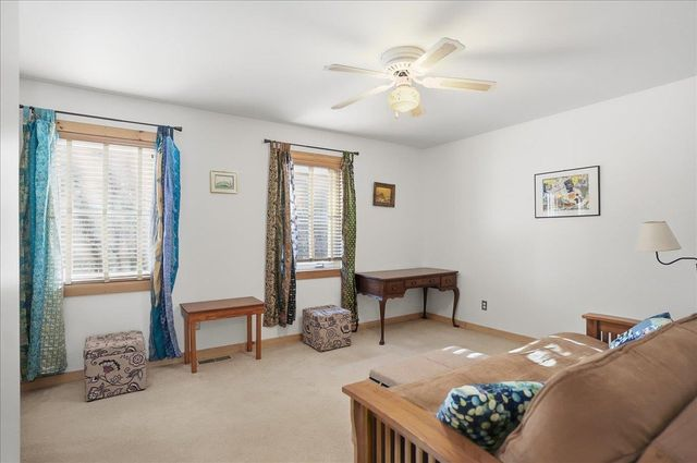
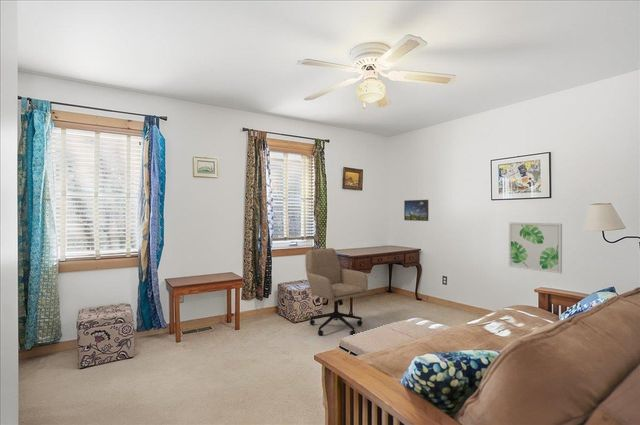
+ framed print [403,199,429,222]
+ office chair [304,247,369,337]
+ wall art [508,221,563,275]
